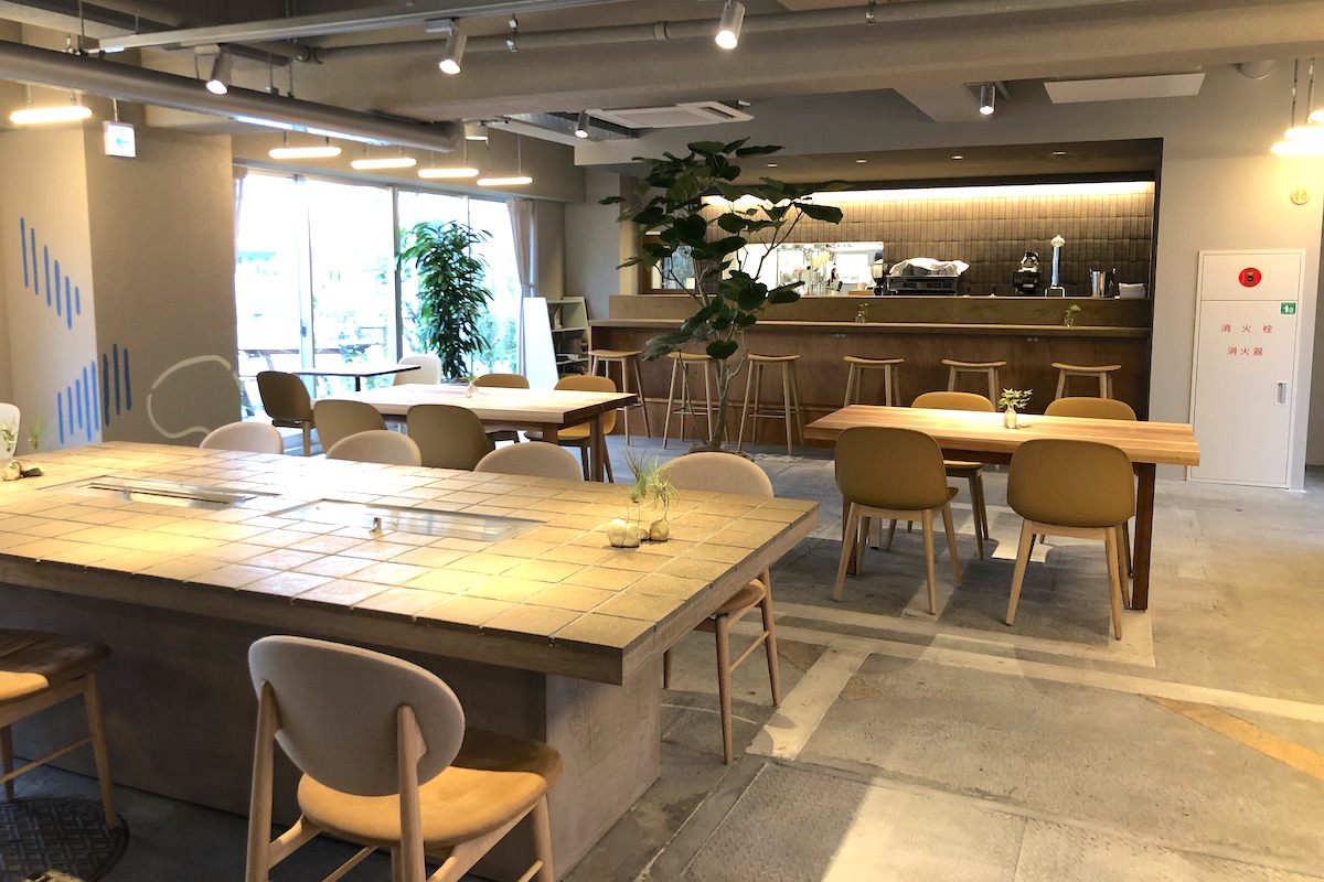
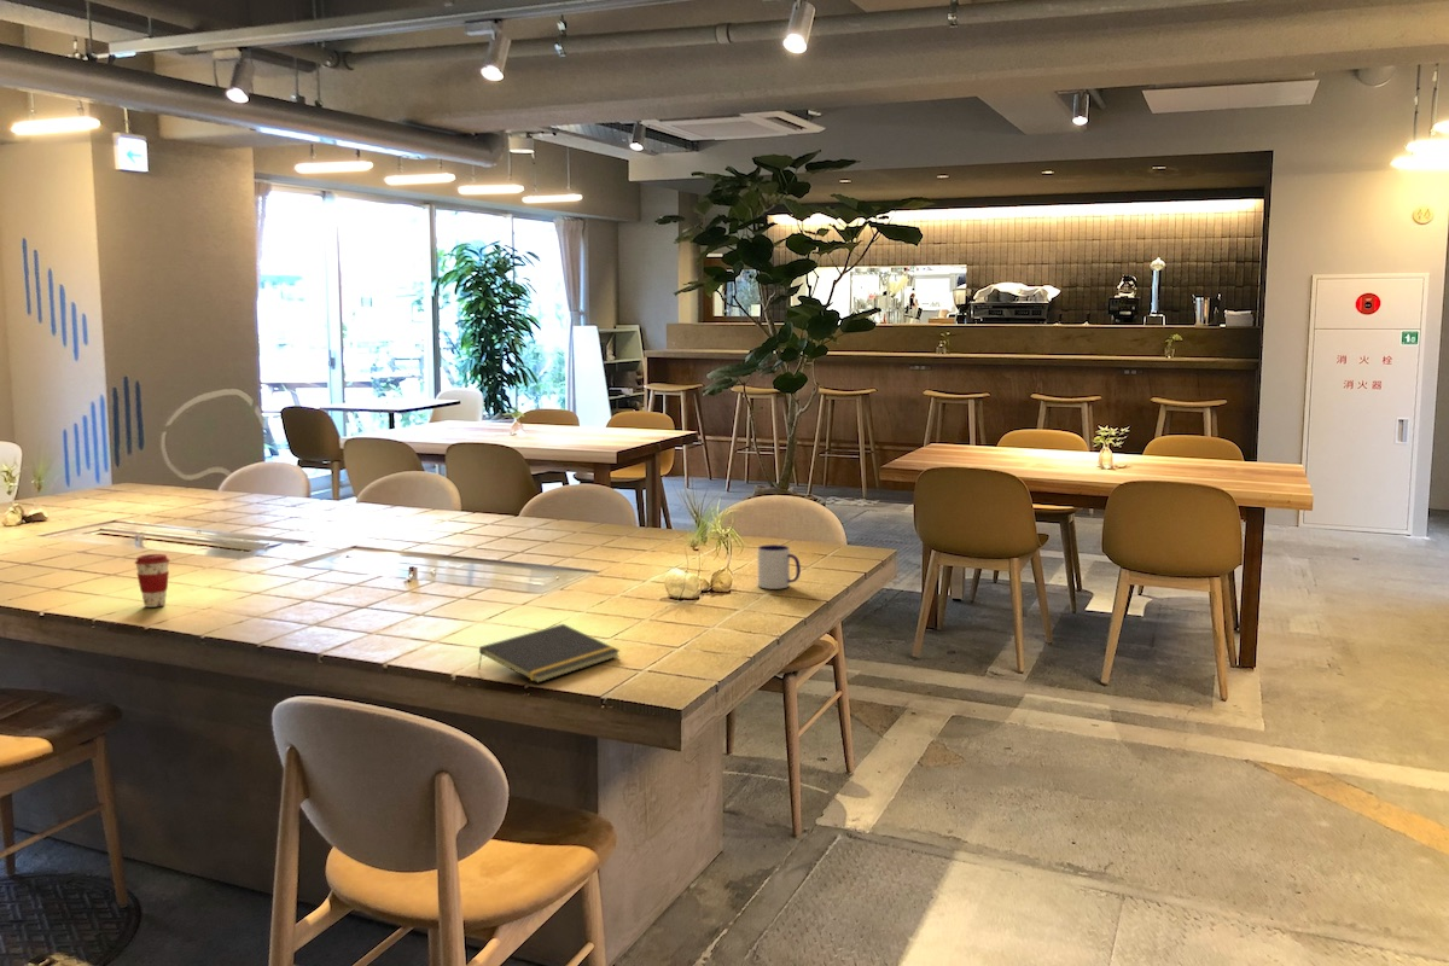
+ notepad [477,623,621,685]
+ coffee cup [134,553,171,609]
+ mug [757,543,802,590]
